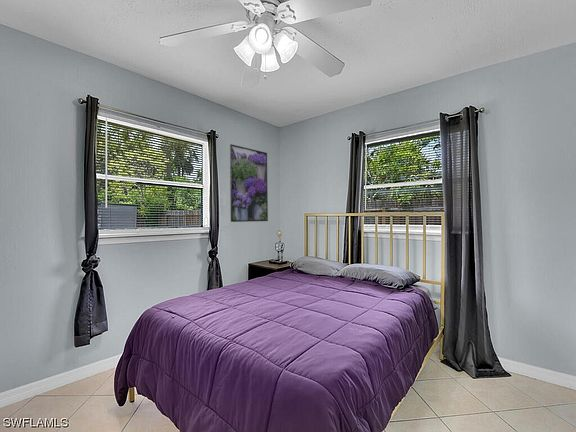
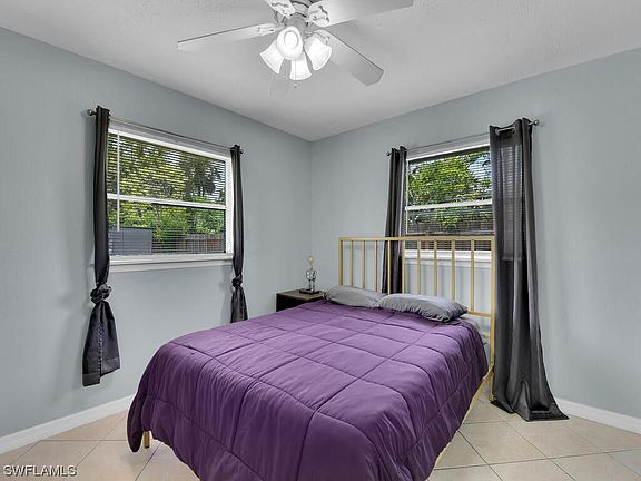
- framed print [229,143,269,223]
